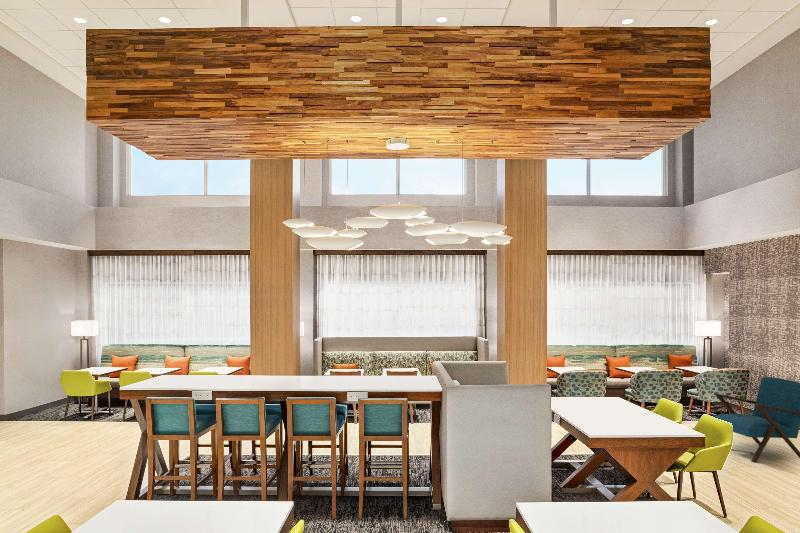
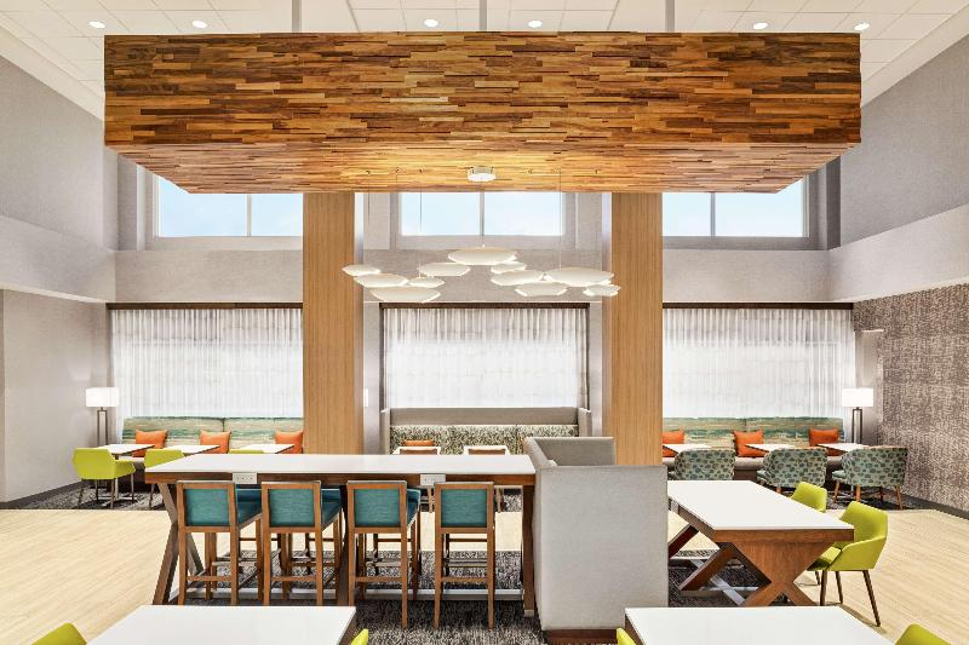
- armchair [714,376,800,463]
